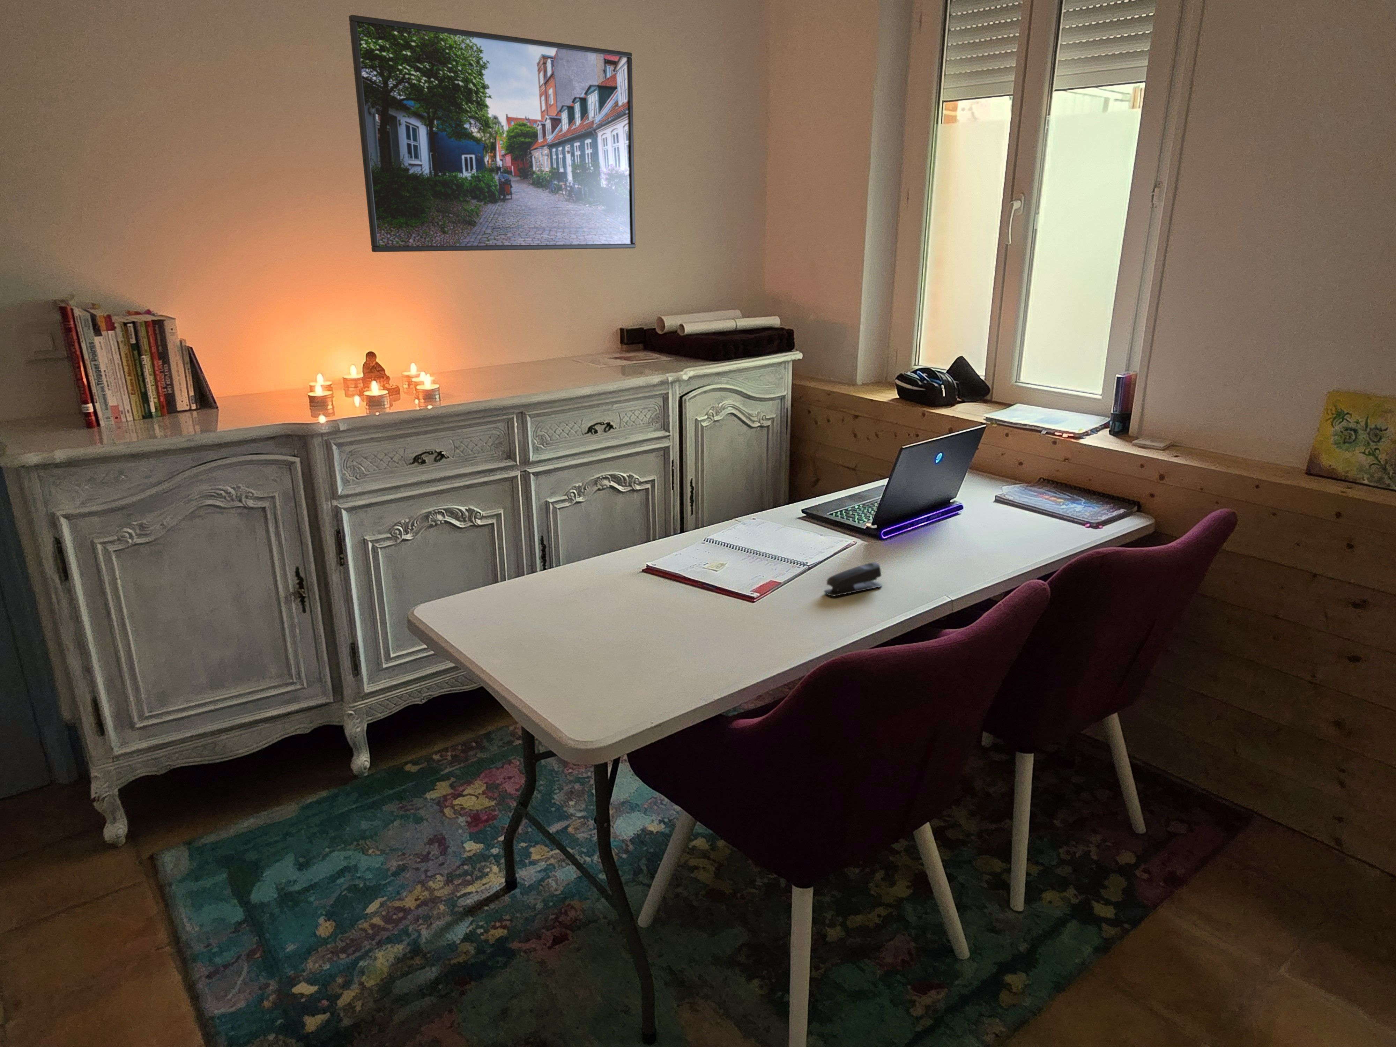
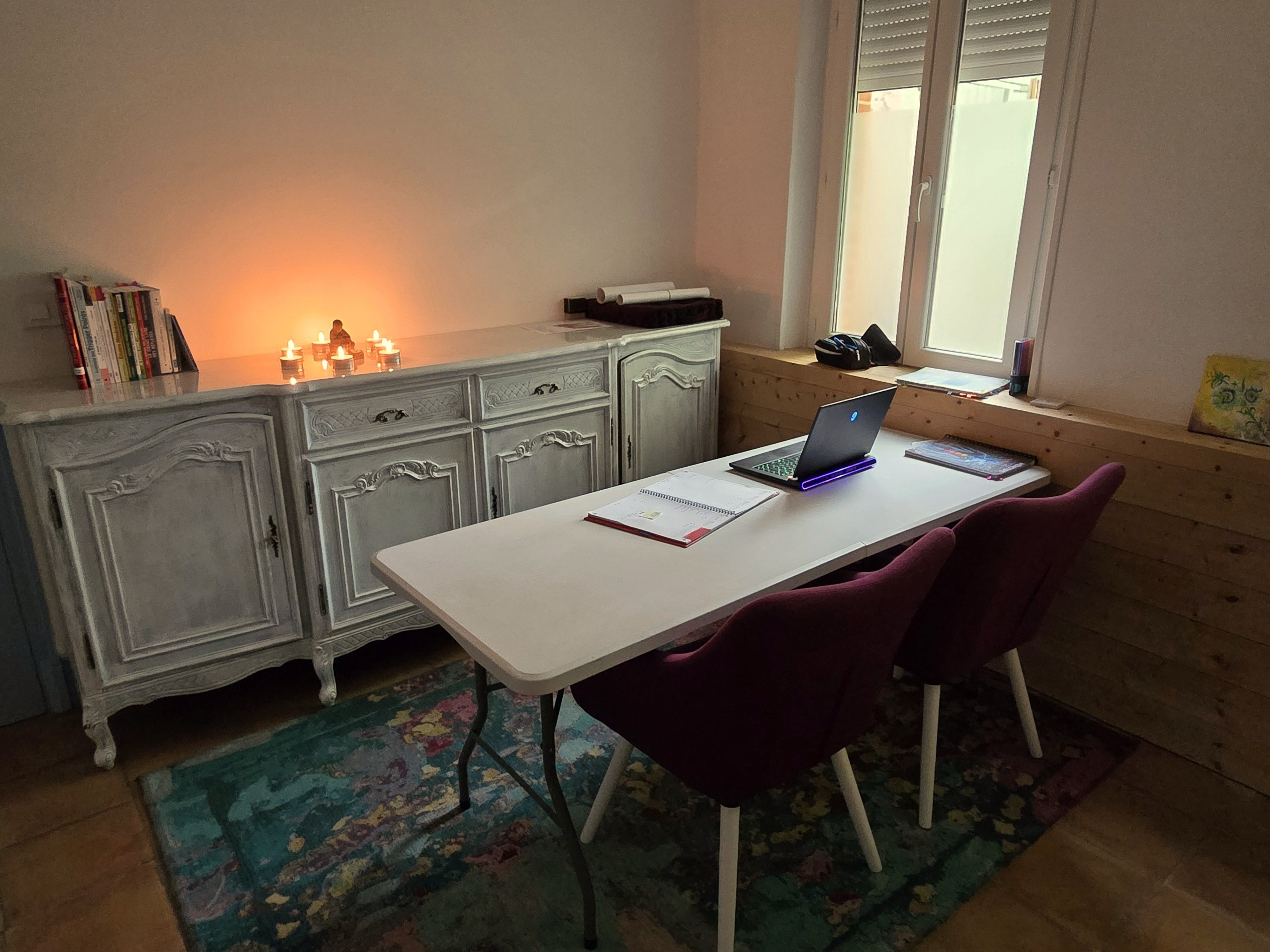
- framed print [348,14,635,253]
- stapler [823,562,883,596]
